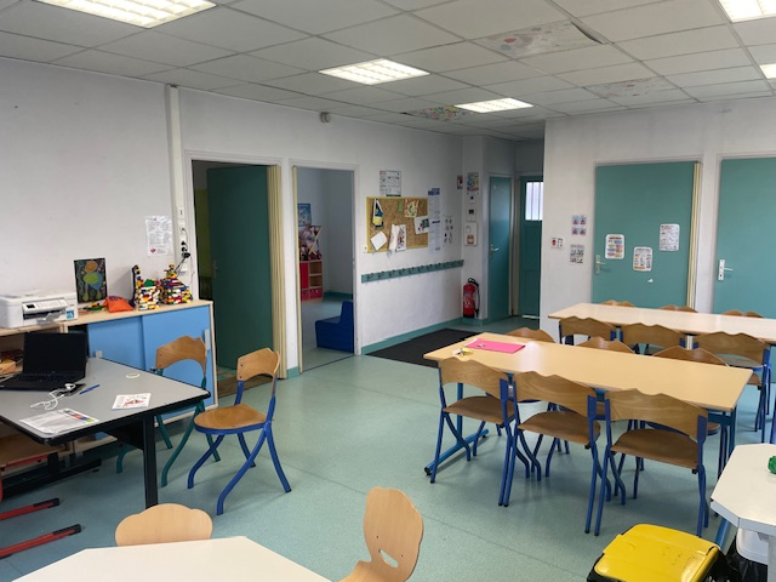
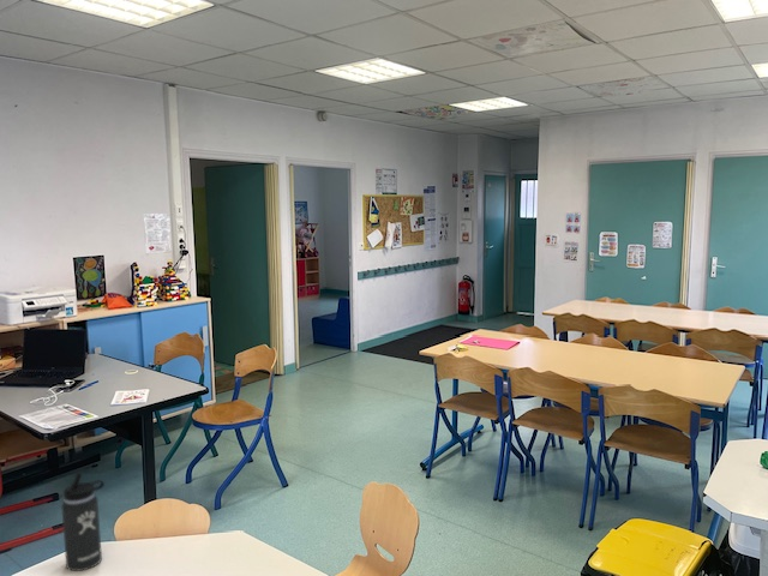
+ thermos bottle [61,472,106,572]
